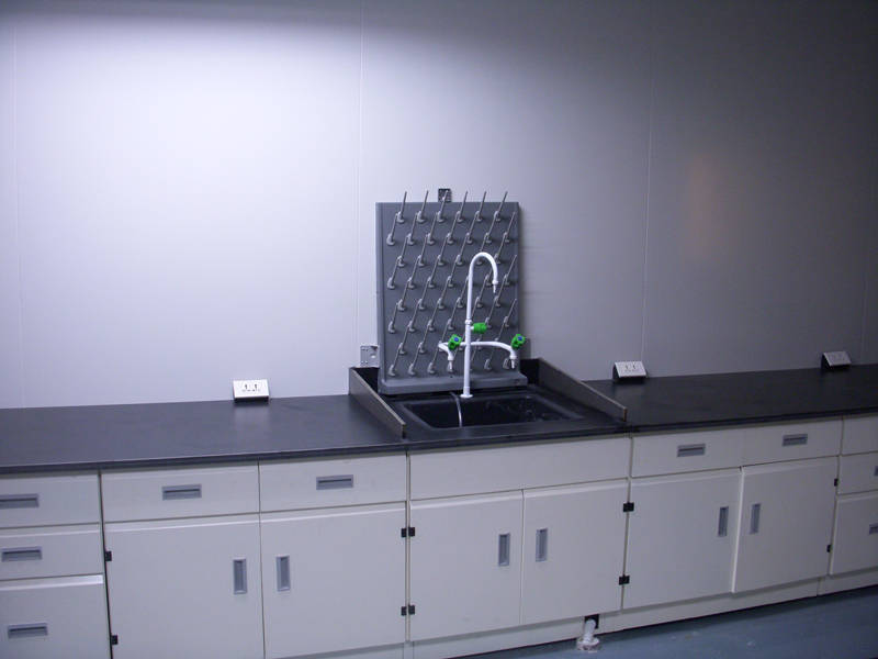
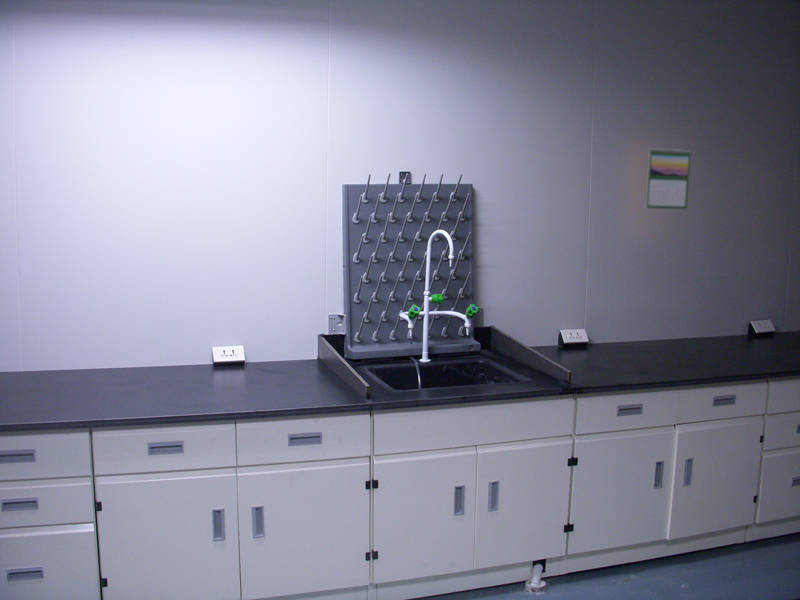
+ calendar [645,147,692,210]
